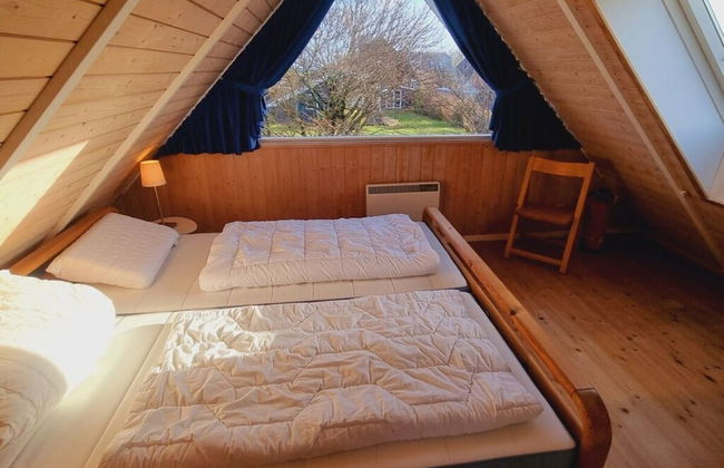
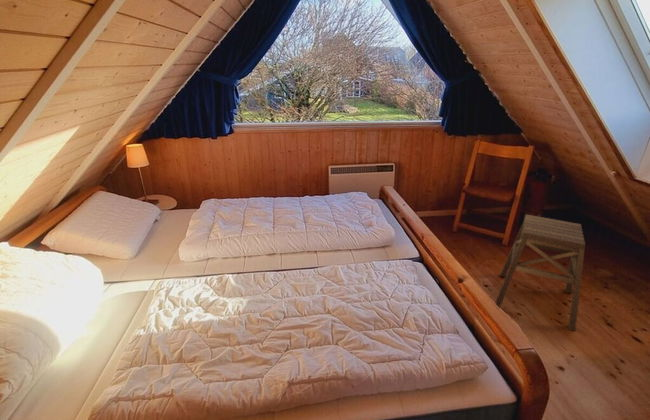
+ stool [494,214,586,332]
